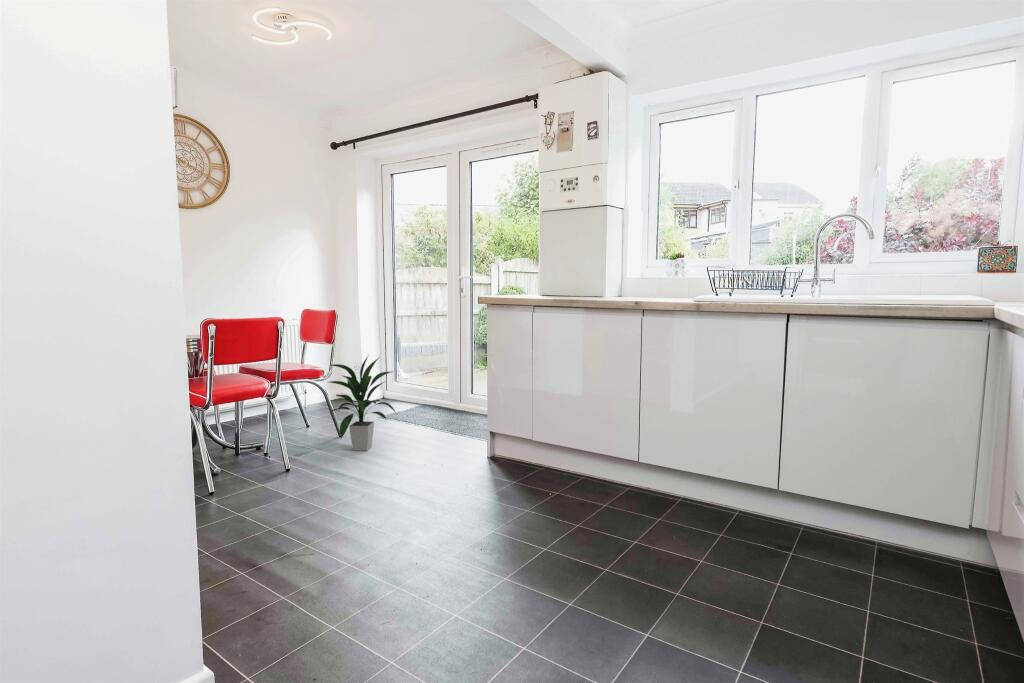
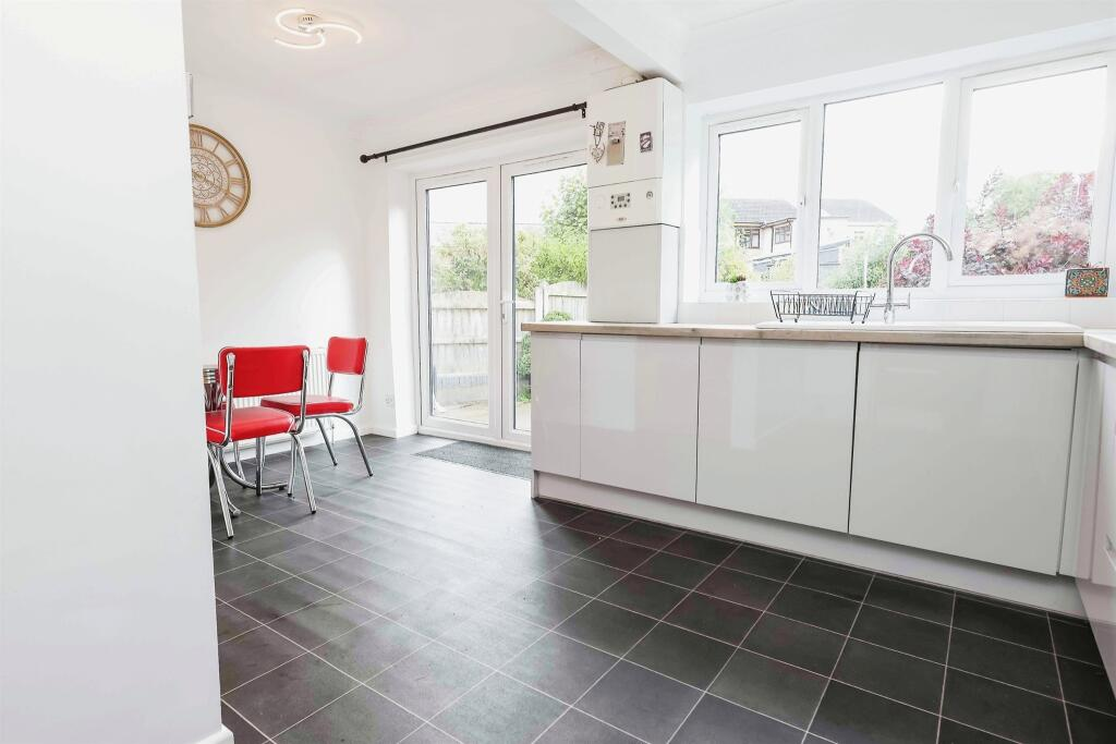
- indoor plant [328,355,397,452]
